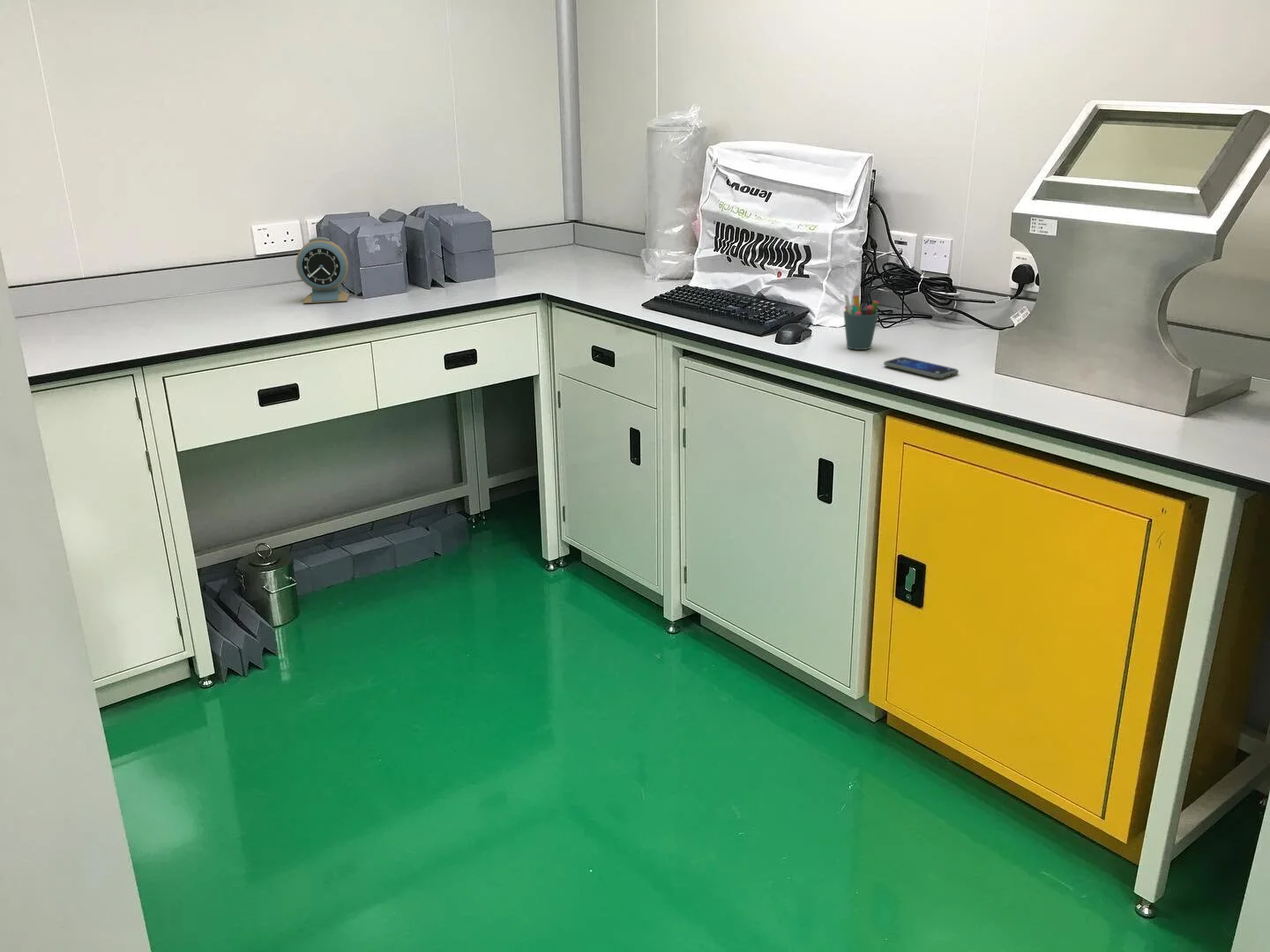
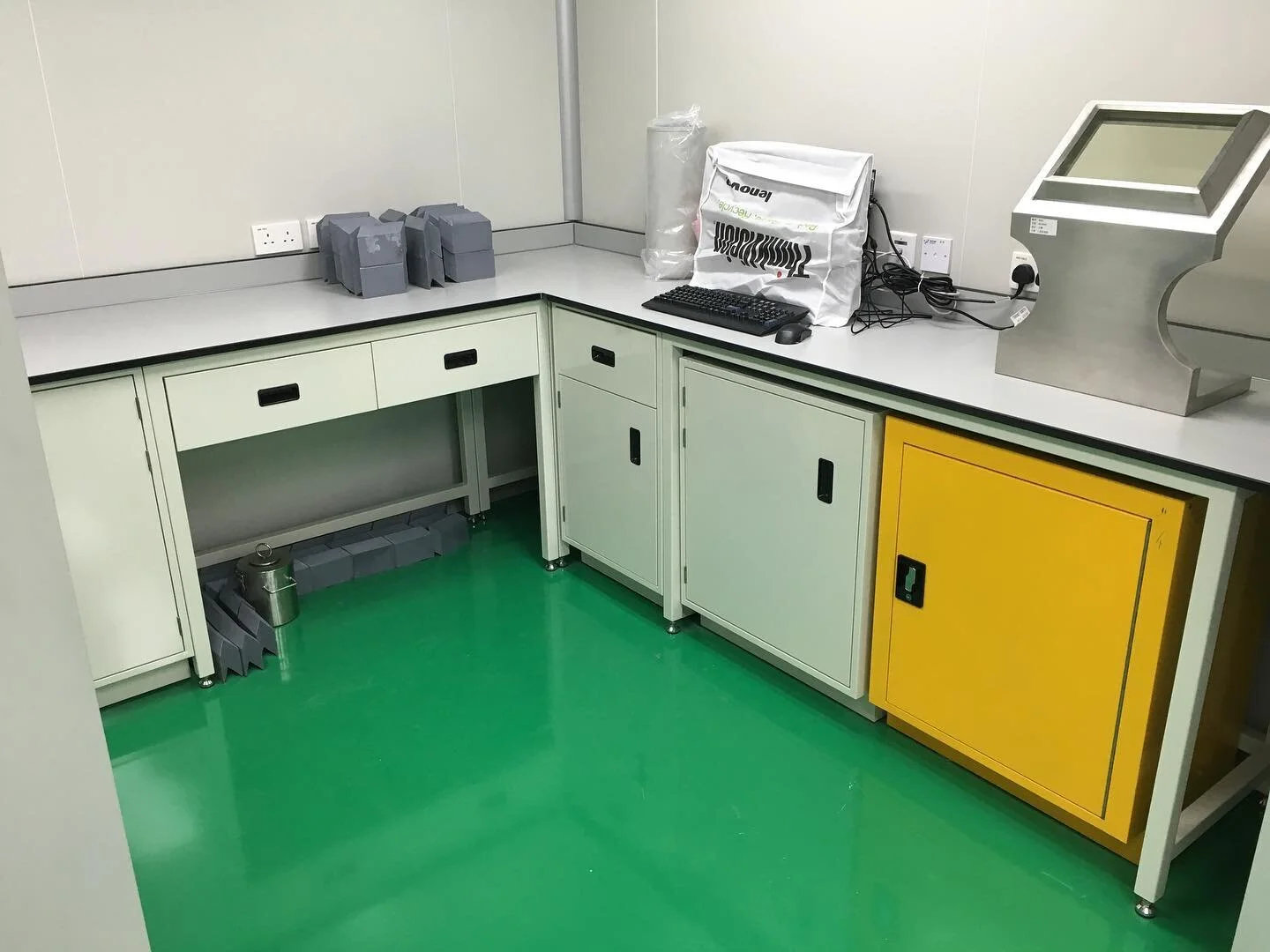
- alarm clock [295,236,350,304]
- pen holder [843,294,880,351]
- smartphone [883,356,960,379]
